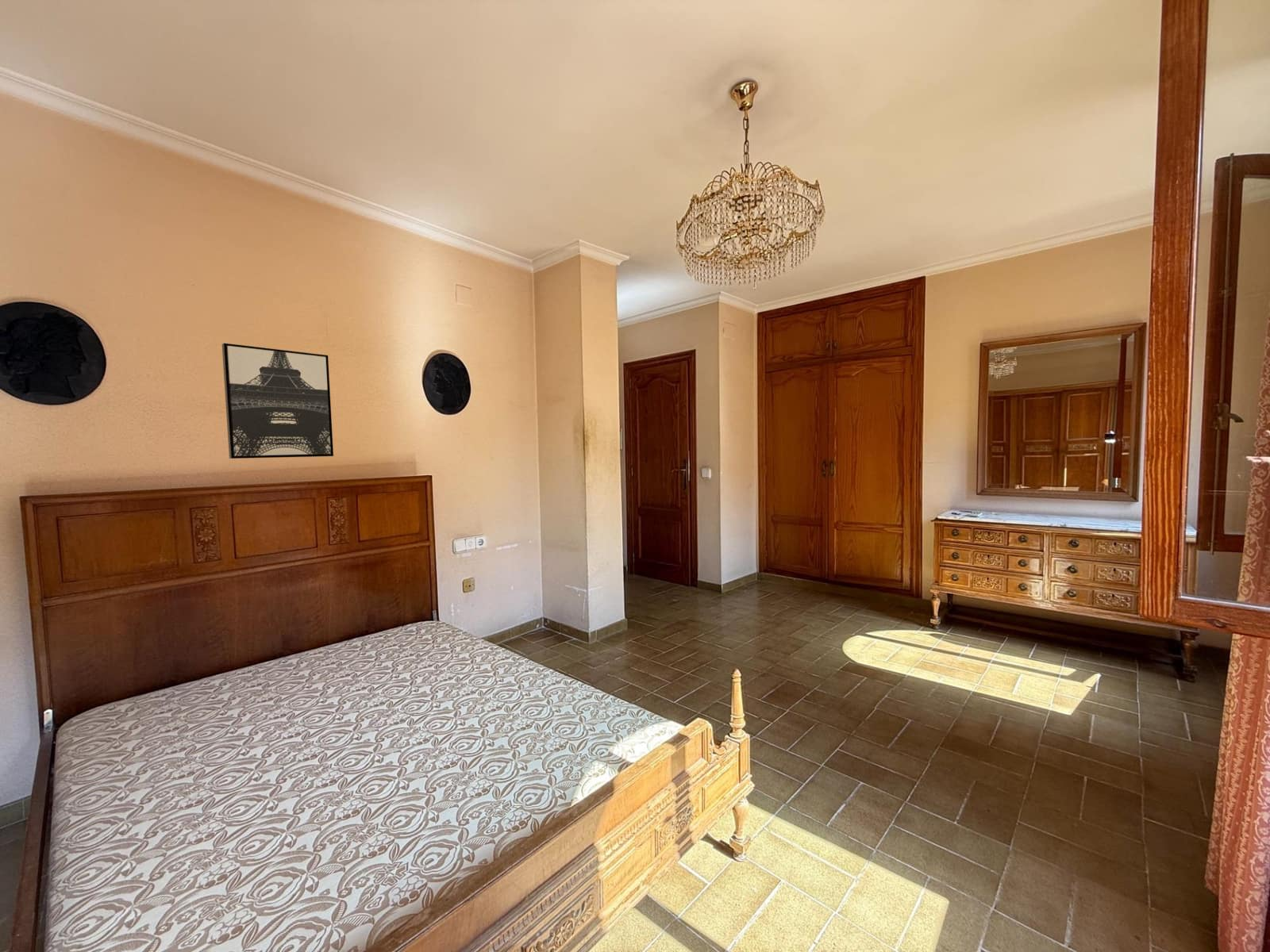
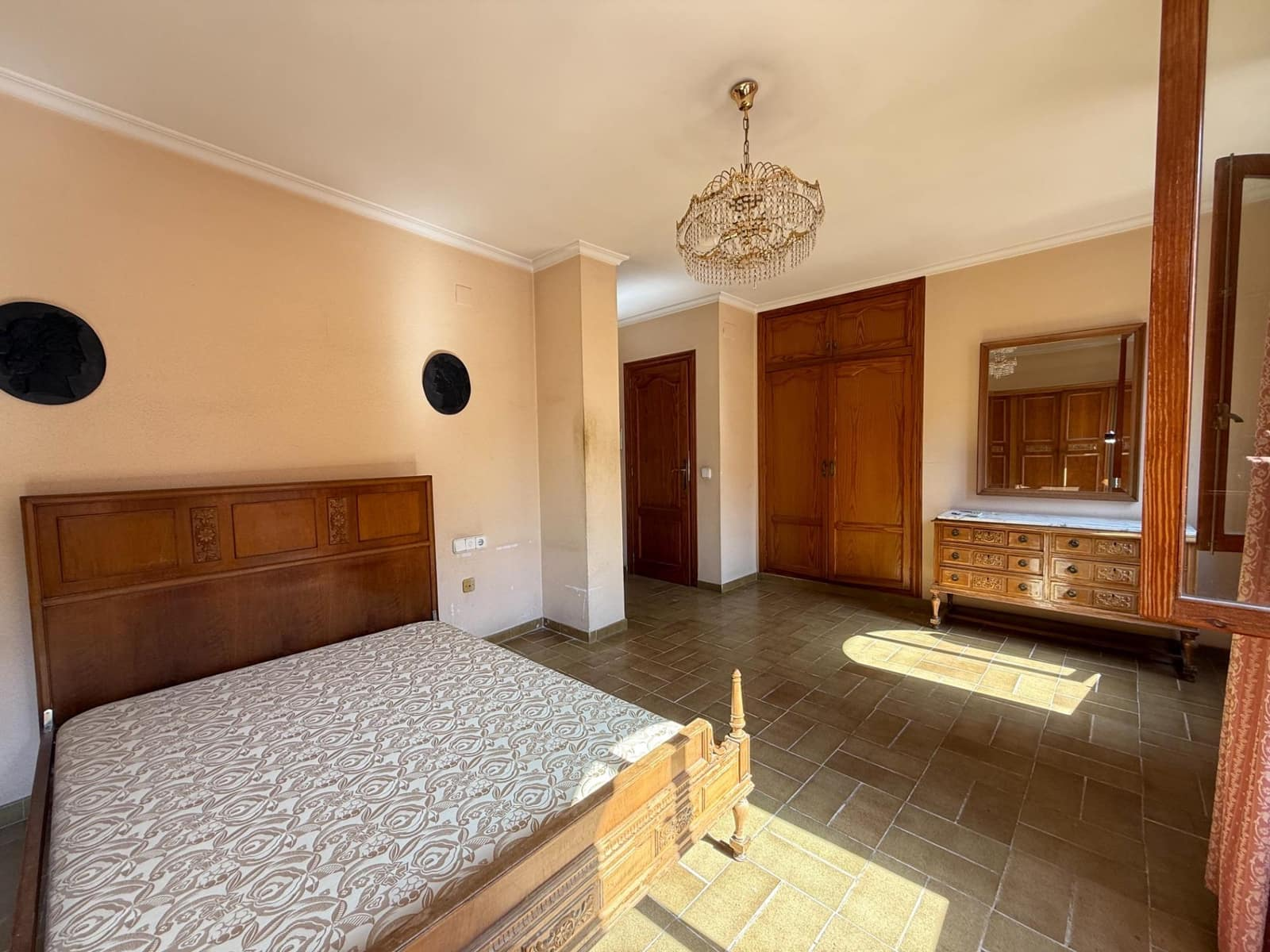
- wall art [221,343,334,459]
